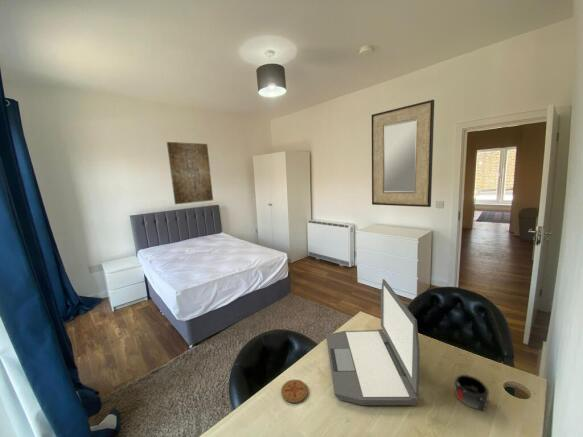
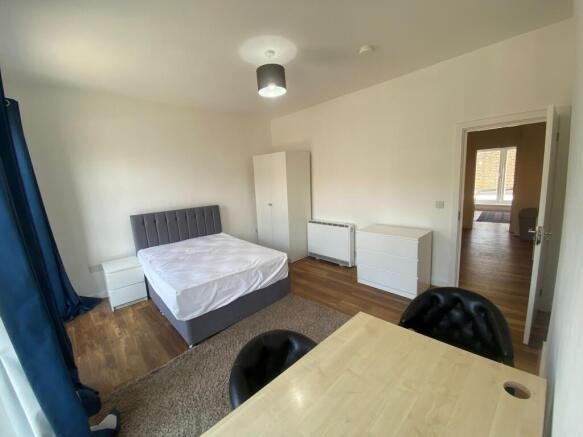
- laptop [325,278,421,406]
- coaster [280,379,309,404]
- wall art [166,141,214,205]
- home mirror [371,99,435,208]
- mug [453,374,490,412]
